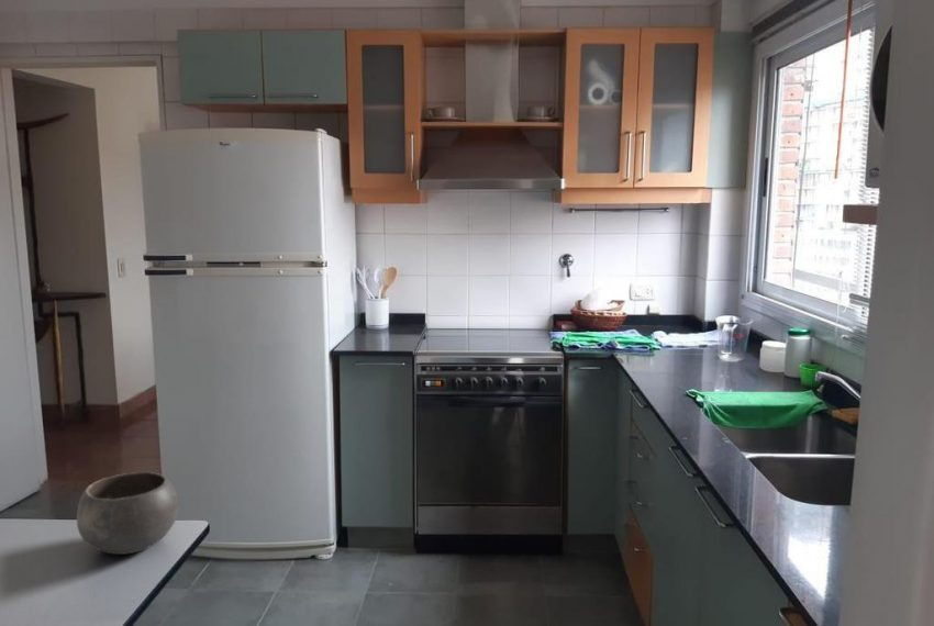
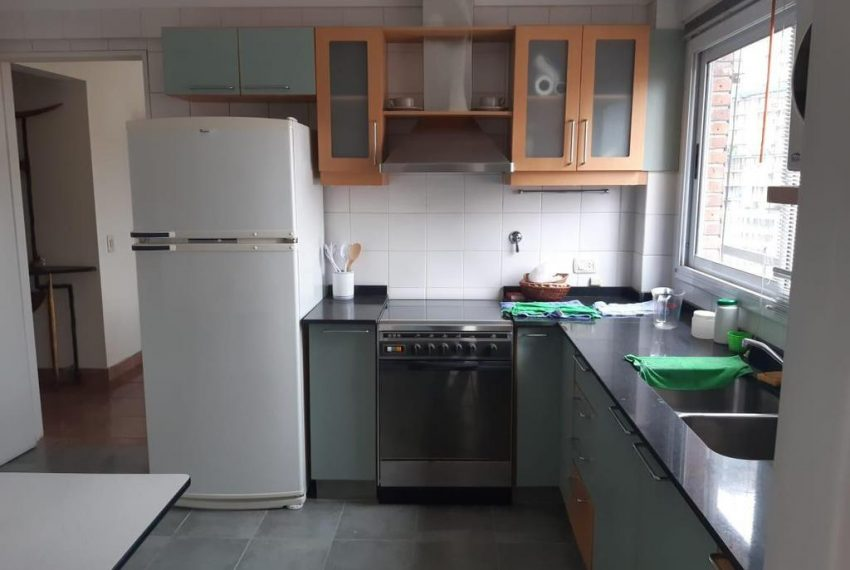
- bowl [76,471,179,556]
